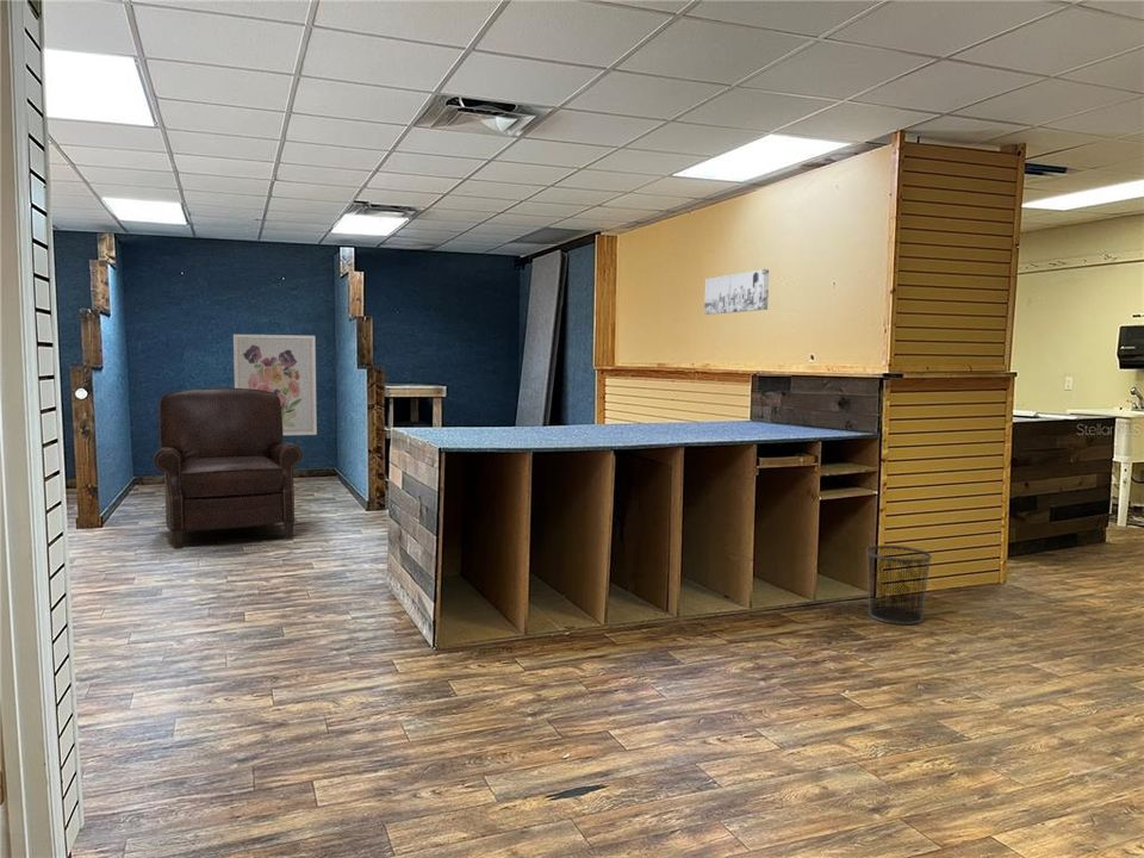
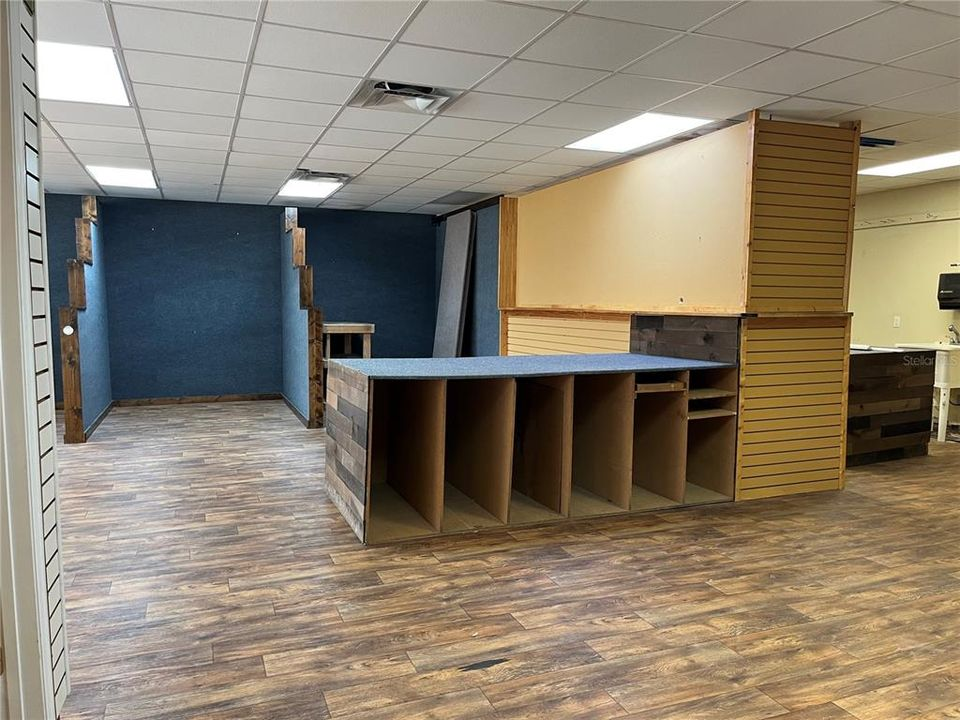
- wall art [703,268,770,316]
- wall art [232,334,318,436]
- waste bin [864,545,933,626]
- chair [153,386,304,551]
